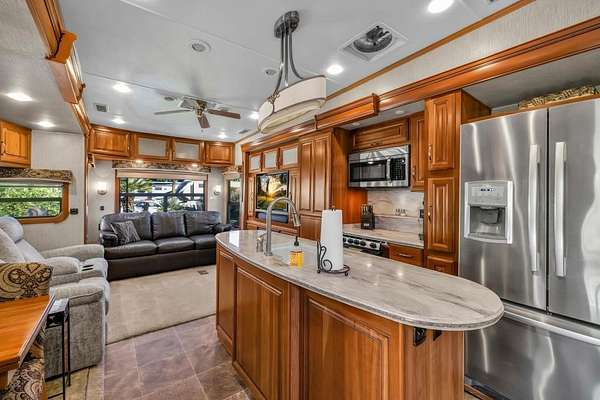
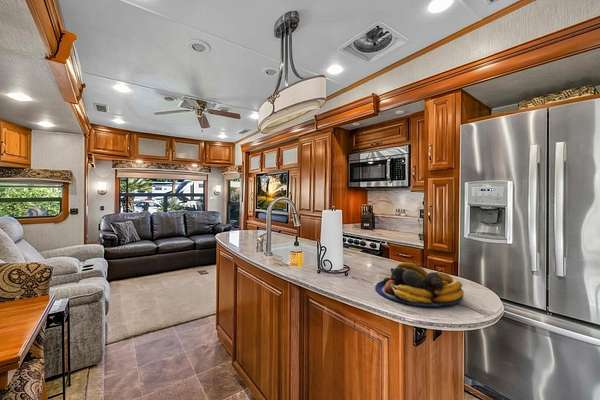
+ fruit bowl [374,261,465,308]
